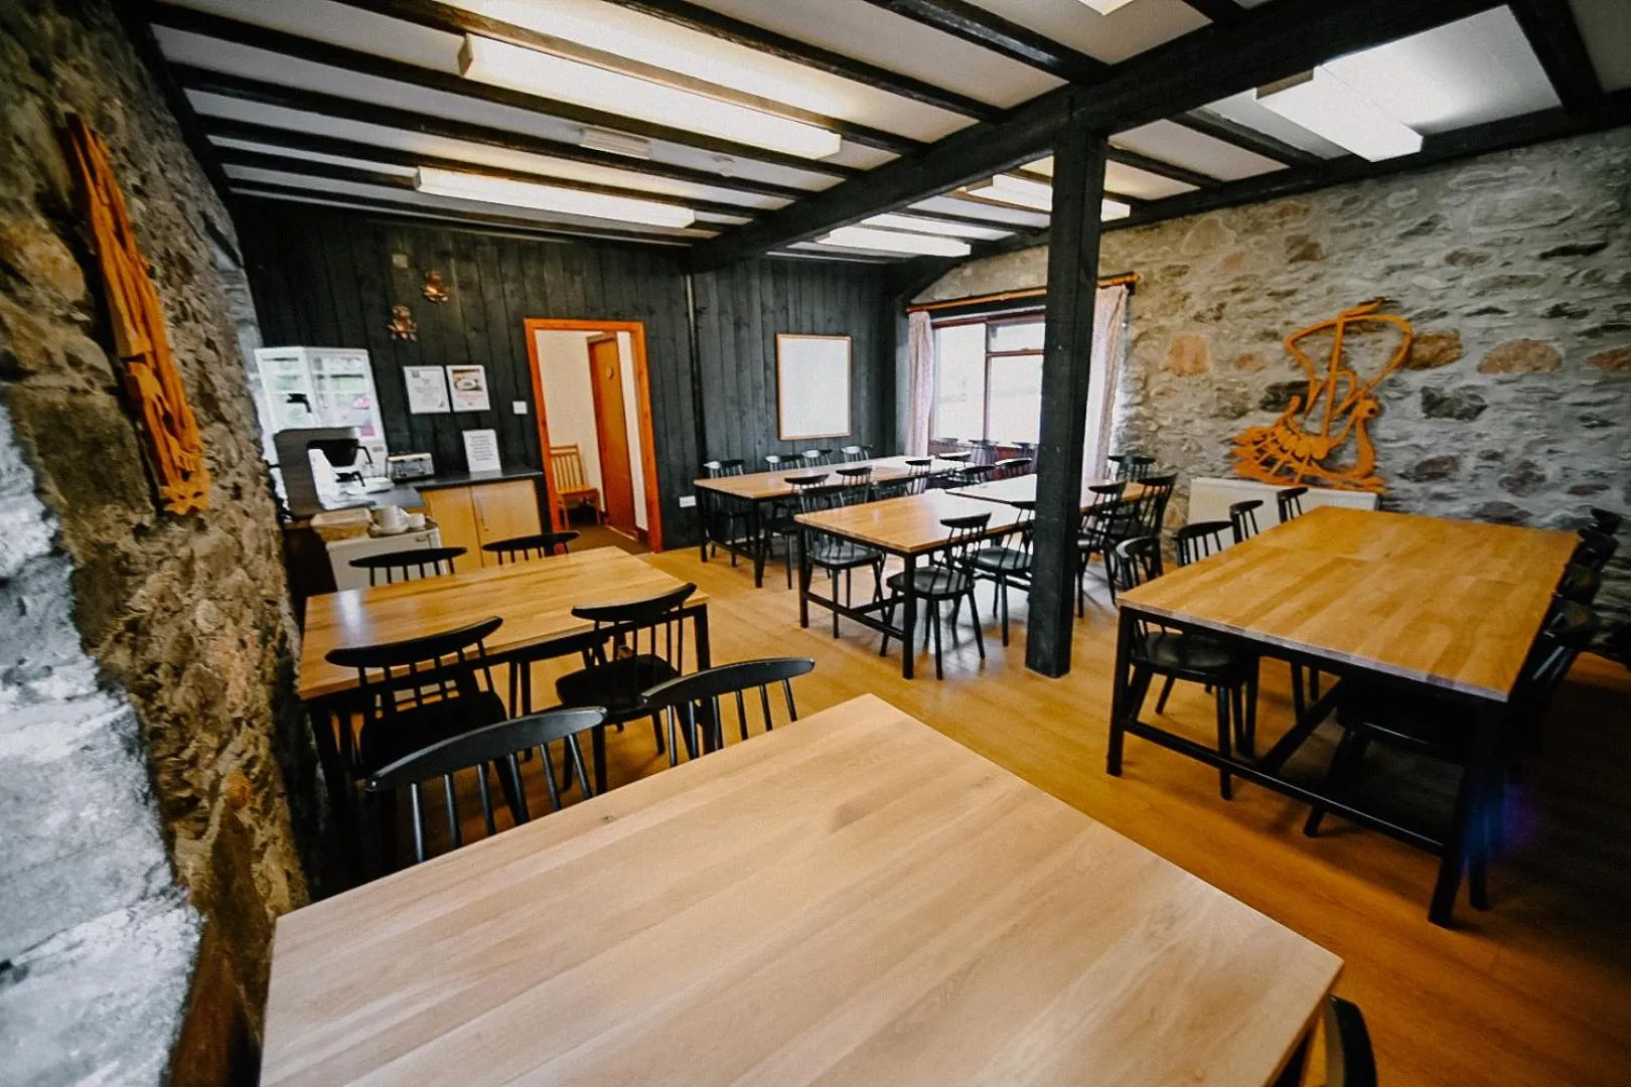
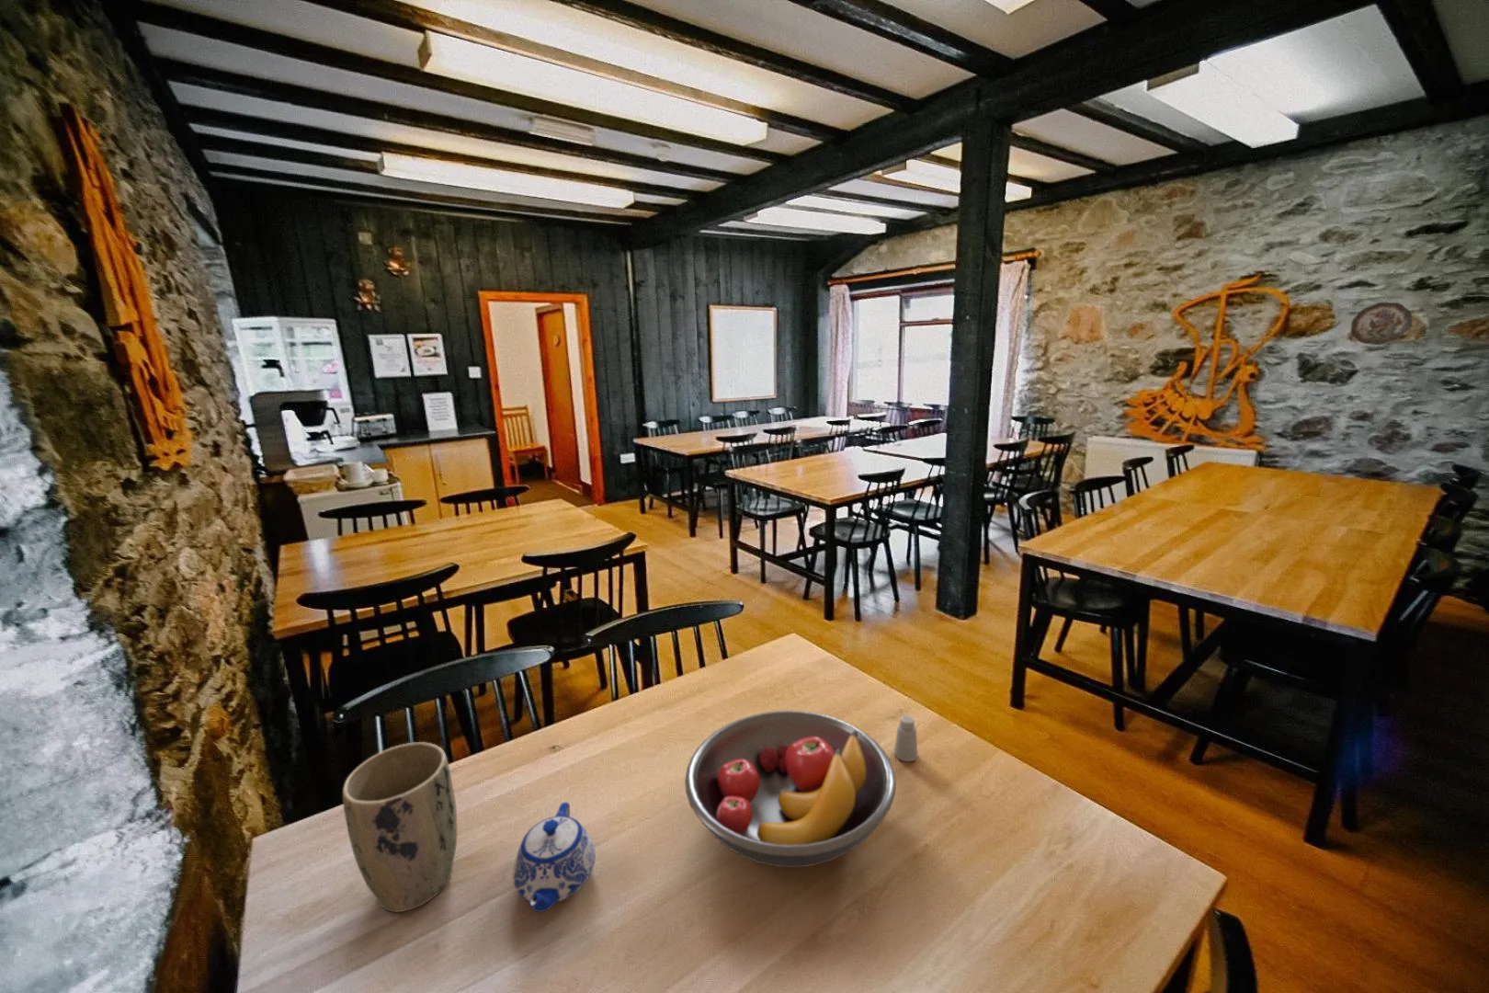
+ plant pot [342,741,458,913]
+ fruit bowl [684,709,897,869]
+ decorative plate [1351,301,1413,346]
+ saltshaker [893,715,918,762]
+ teapot [512,801,596,913]
